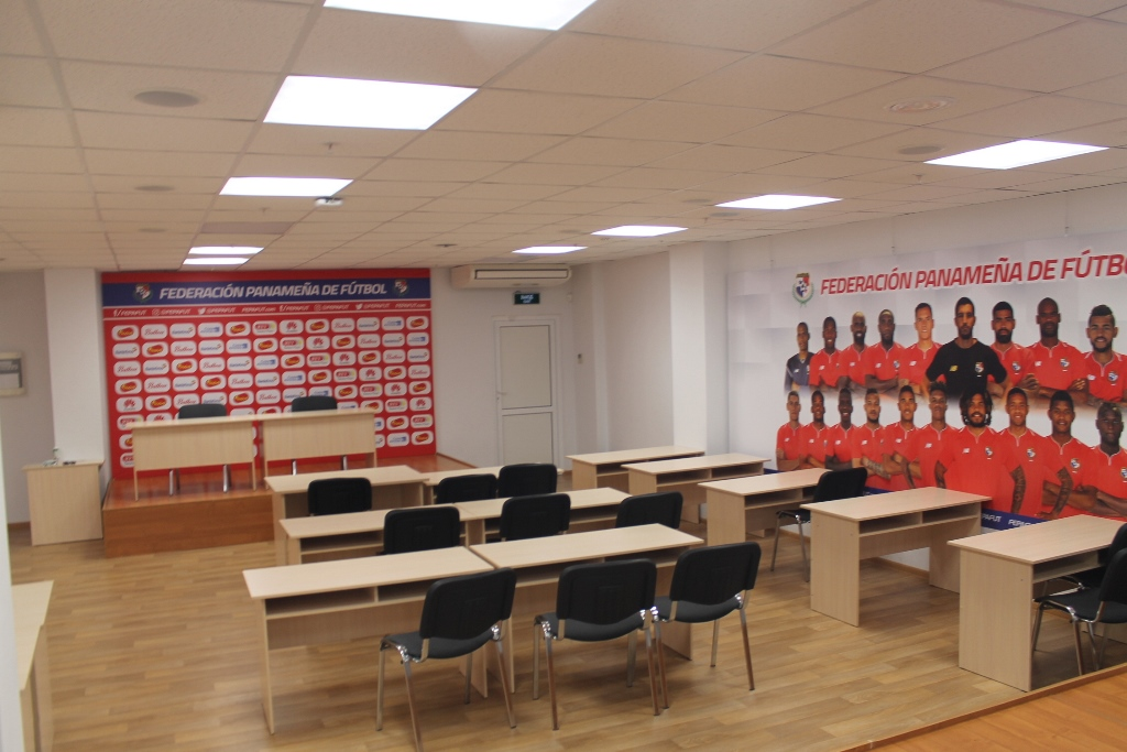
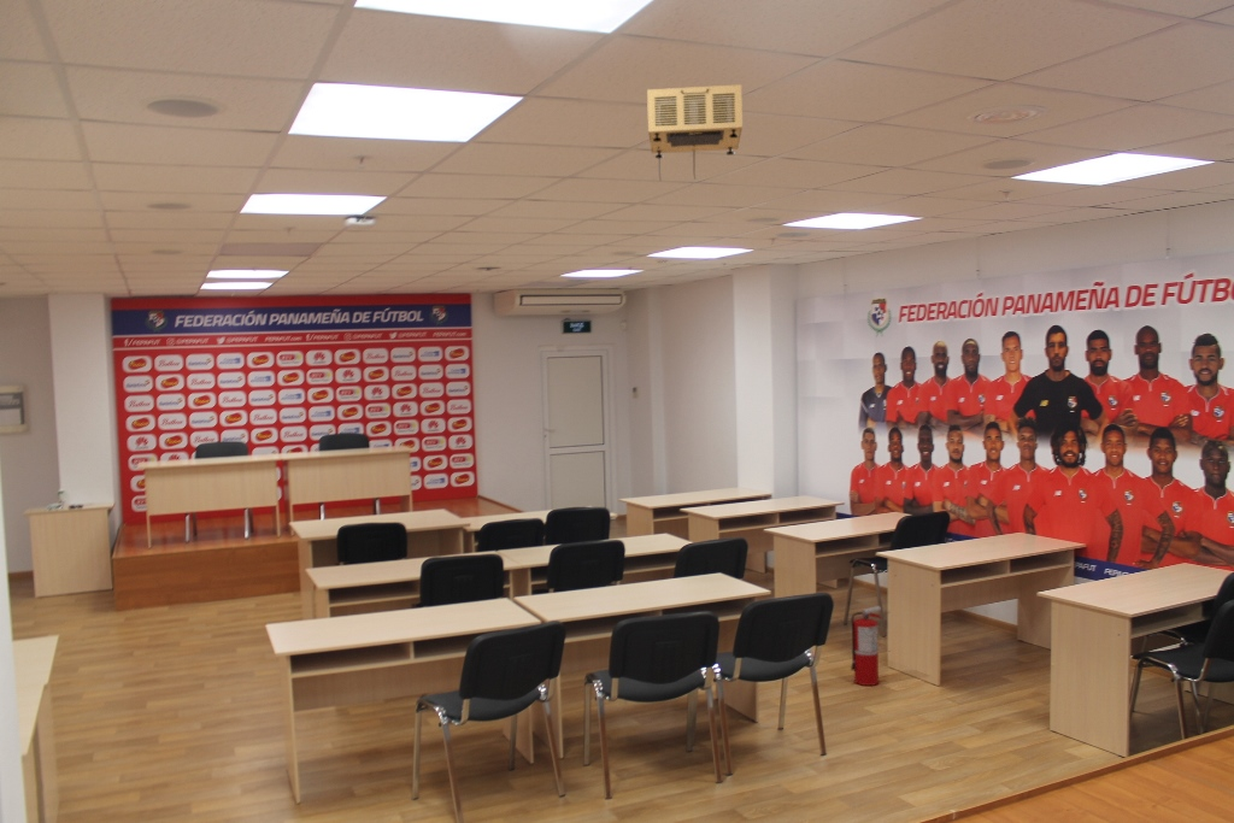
+ projector [646,83,744,182]
+ fire extinguisher [850,605,883,687]
